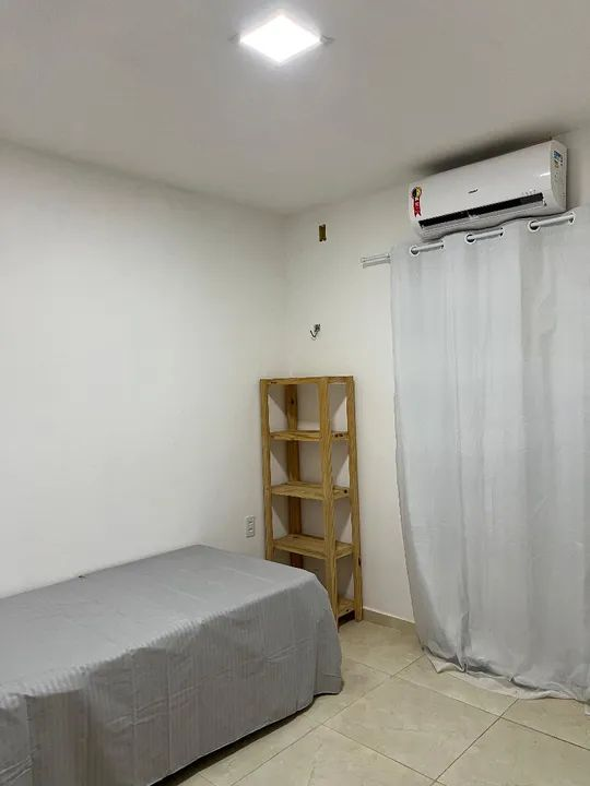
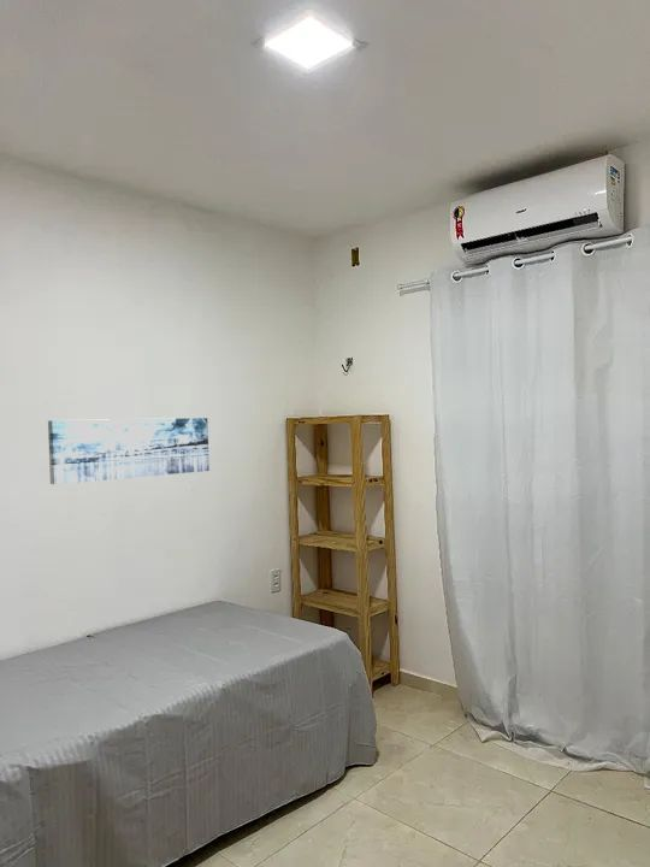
+ wall art [47,417,211,485]
